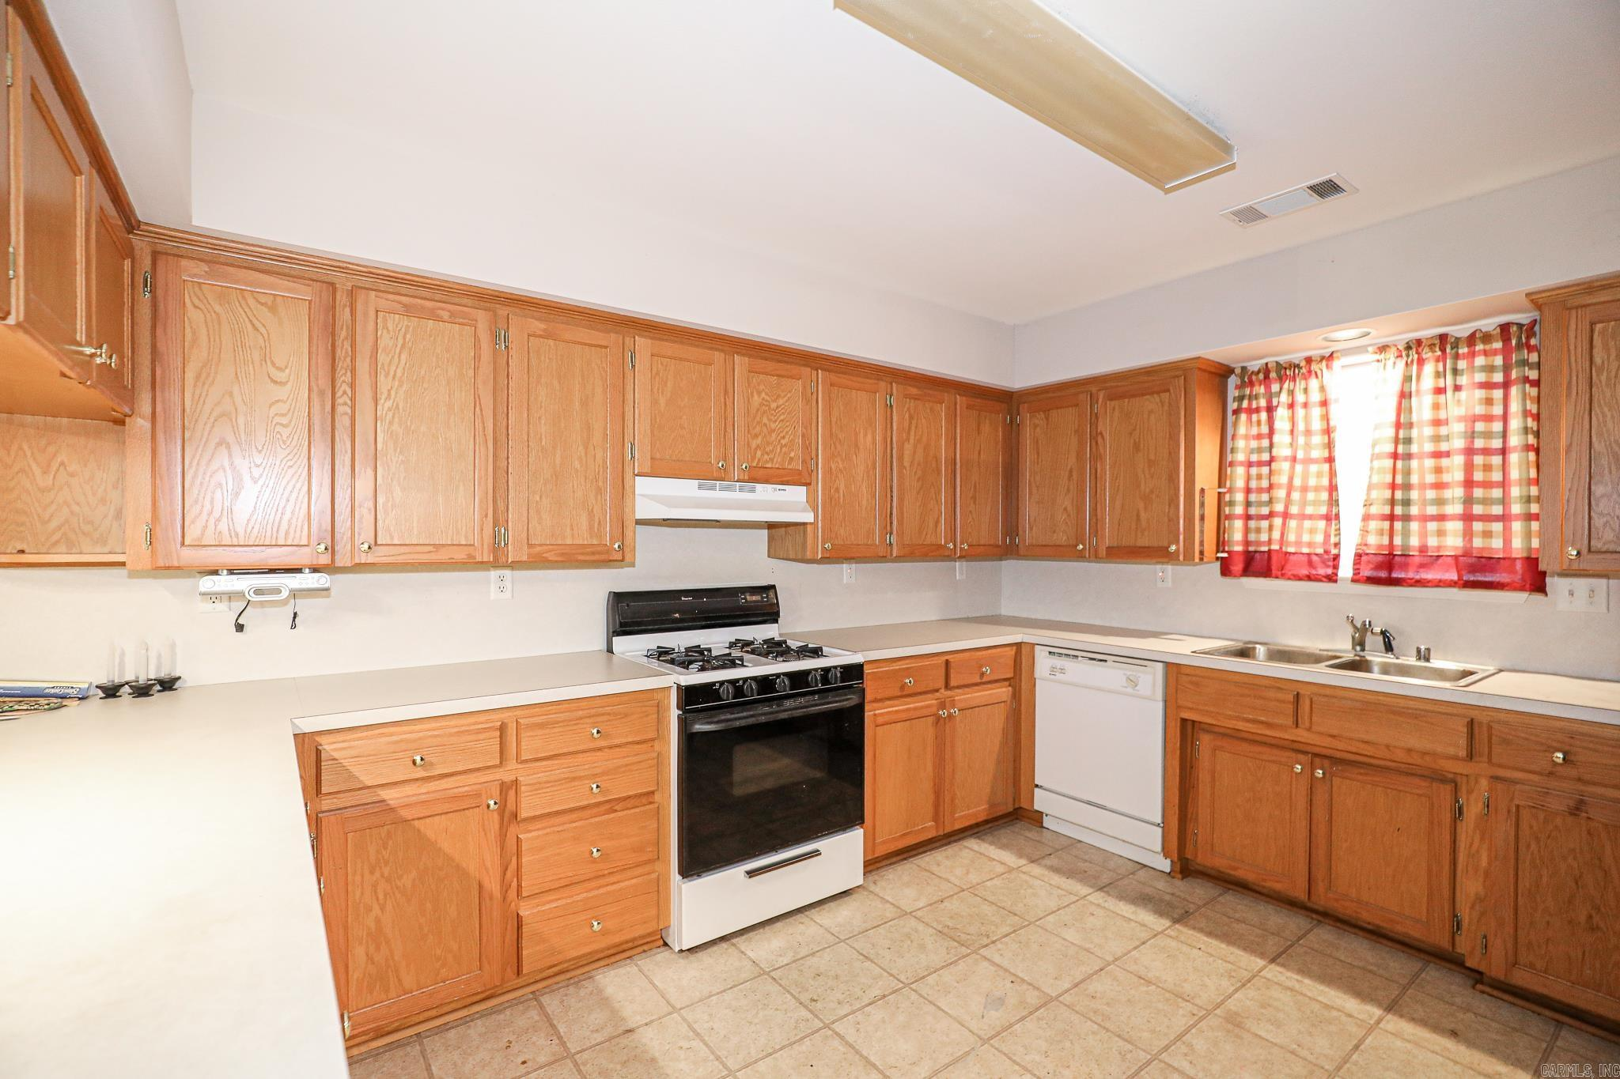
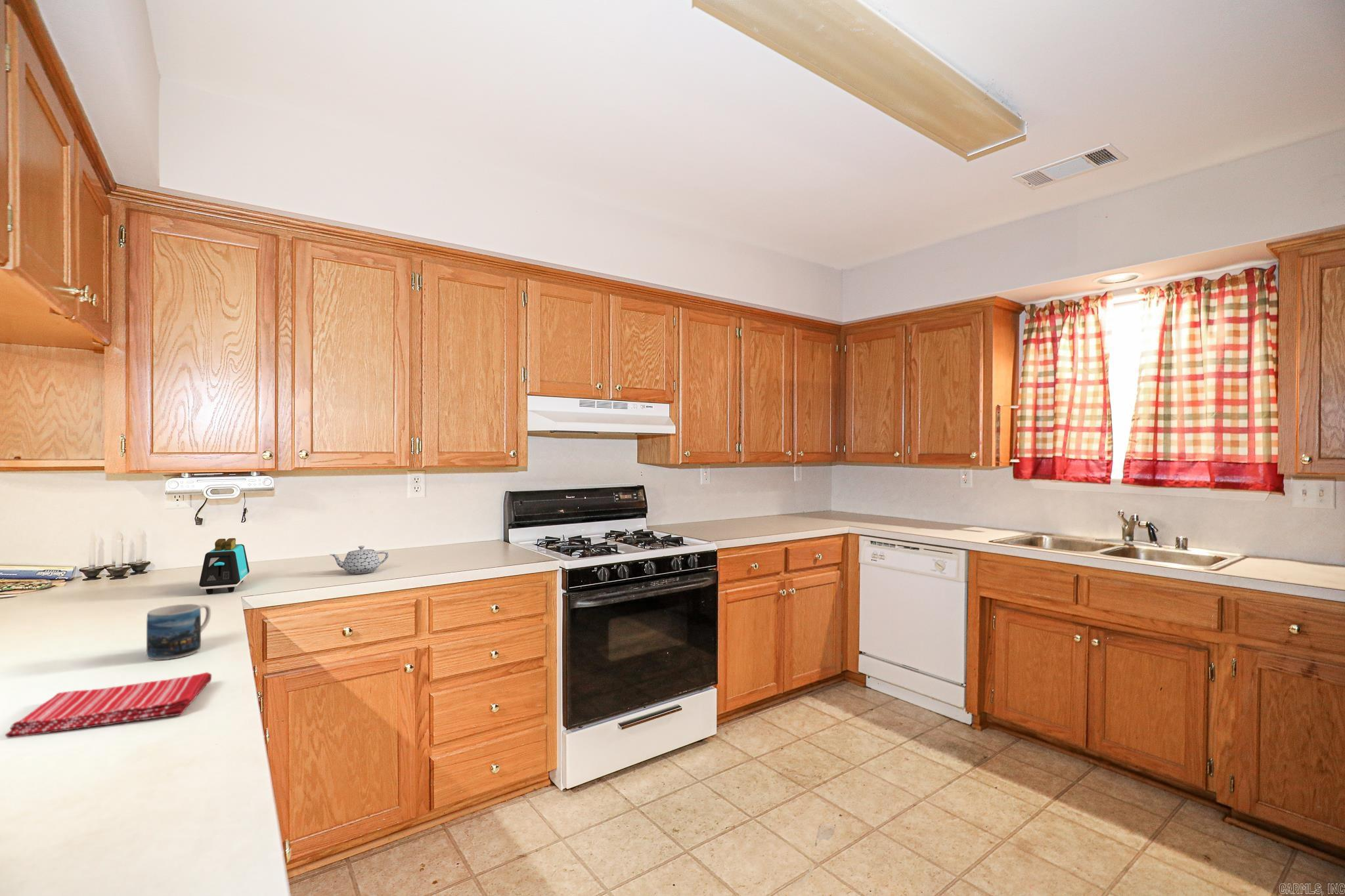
+ mug [146,603,211,661]
+ toaster [198,538,250,595]
+ teapot [329,545,389,574]
+ dish towel [5,672,212,739]
